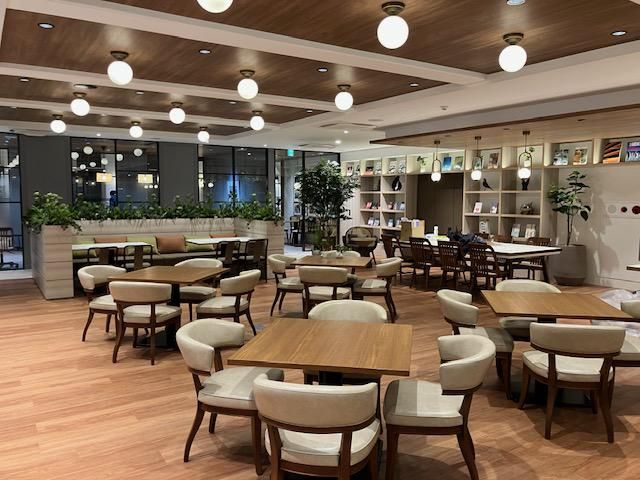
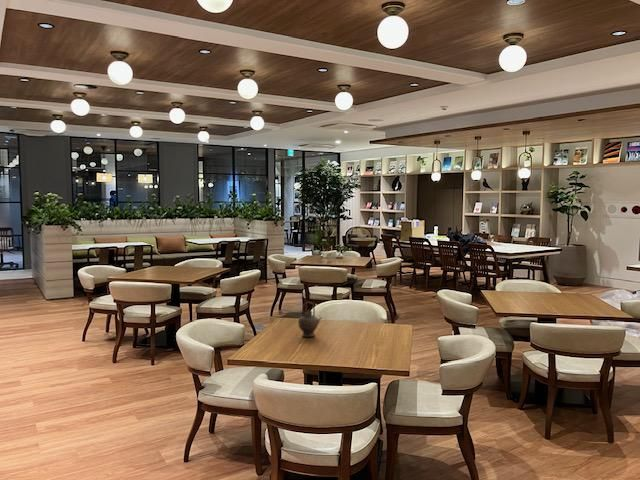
+ teapot [297,301,323,338]
